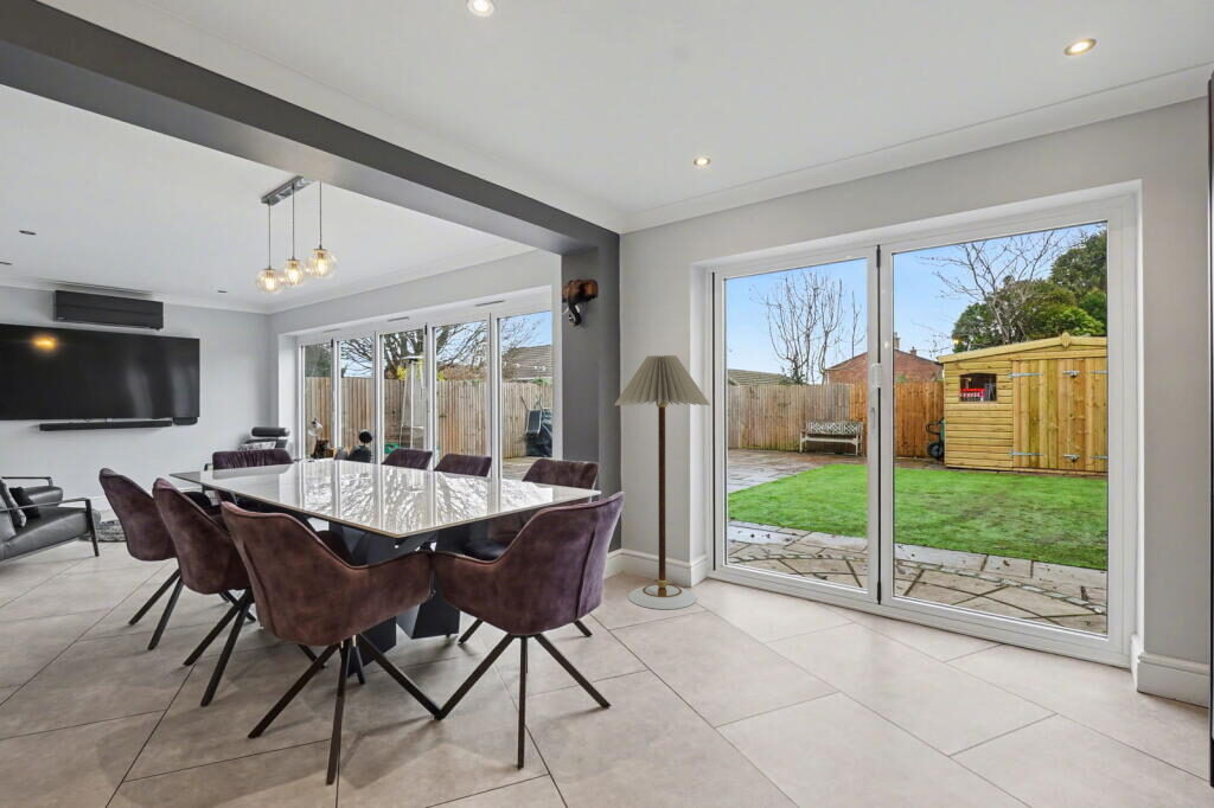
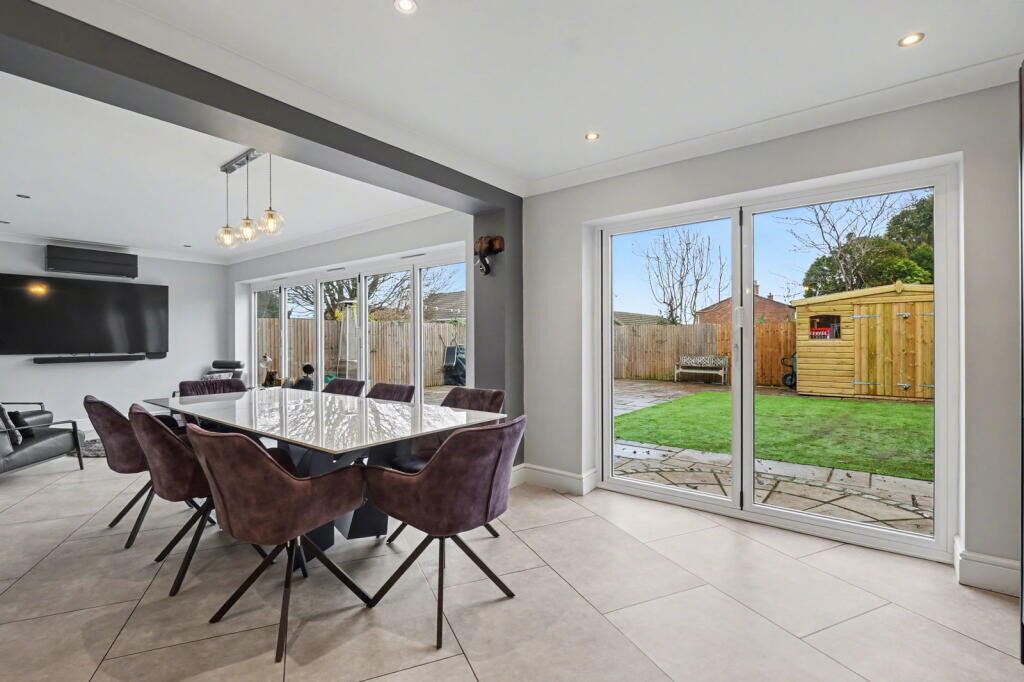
- floor lamp [613,354,711,610]
